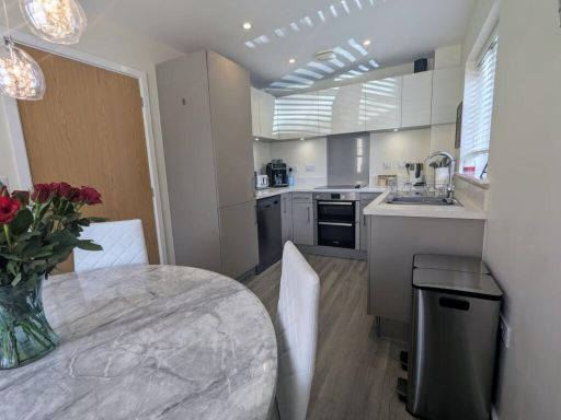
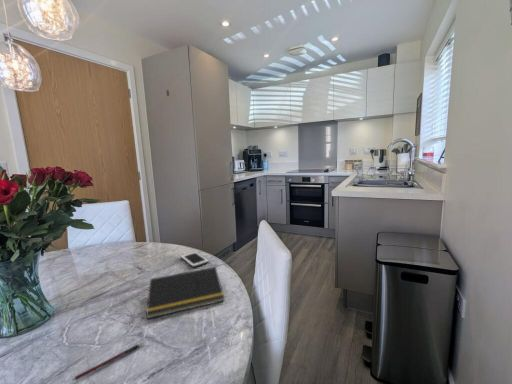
+ cell phone [180,250,210,268]
+ notepad [145,266,225,320]
+ pen [71,341,146,382]
